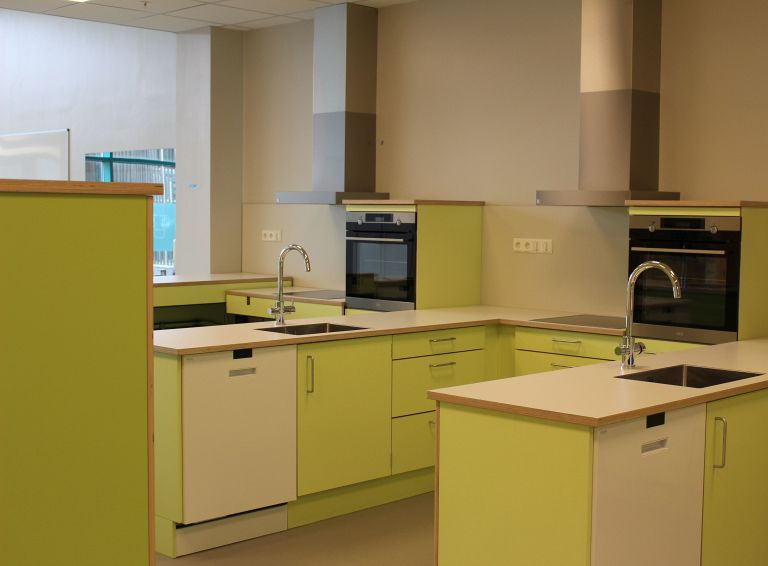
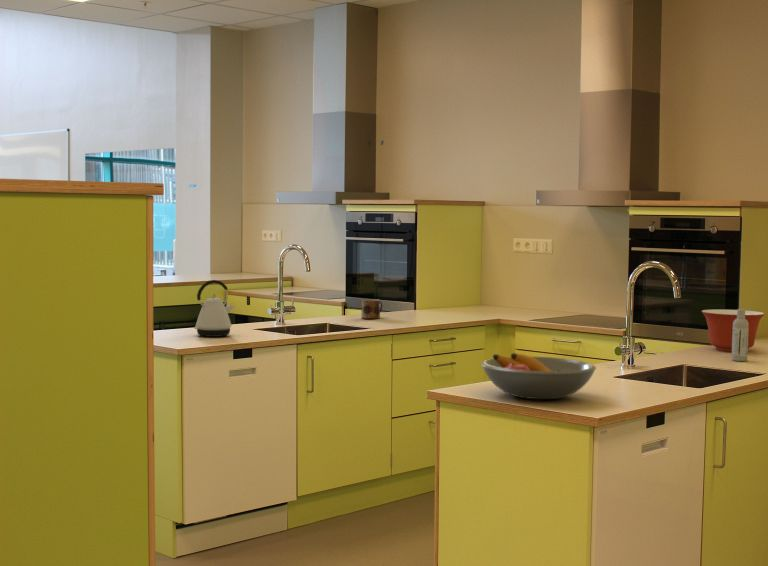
+ bottle [731,308,749,362]
+ kettle [193,279,235,338]
+ mixing bowl [701,309,766,352]
+ mug [360,298,383,320]
+ fruit bowl [480,352,597,400]
